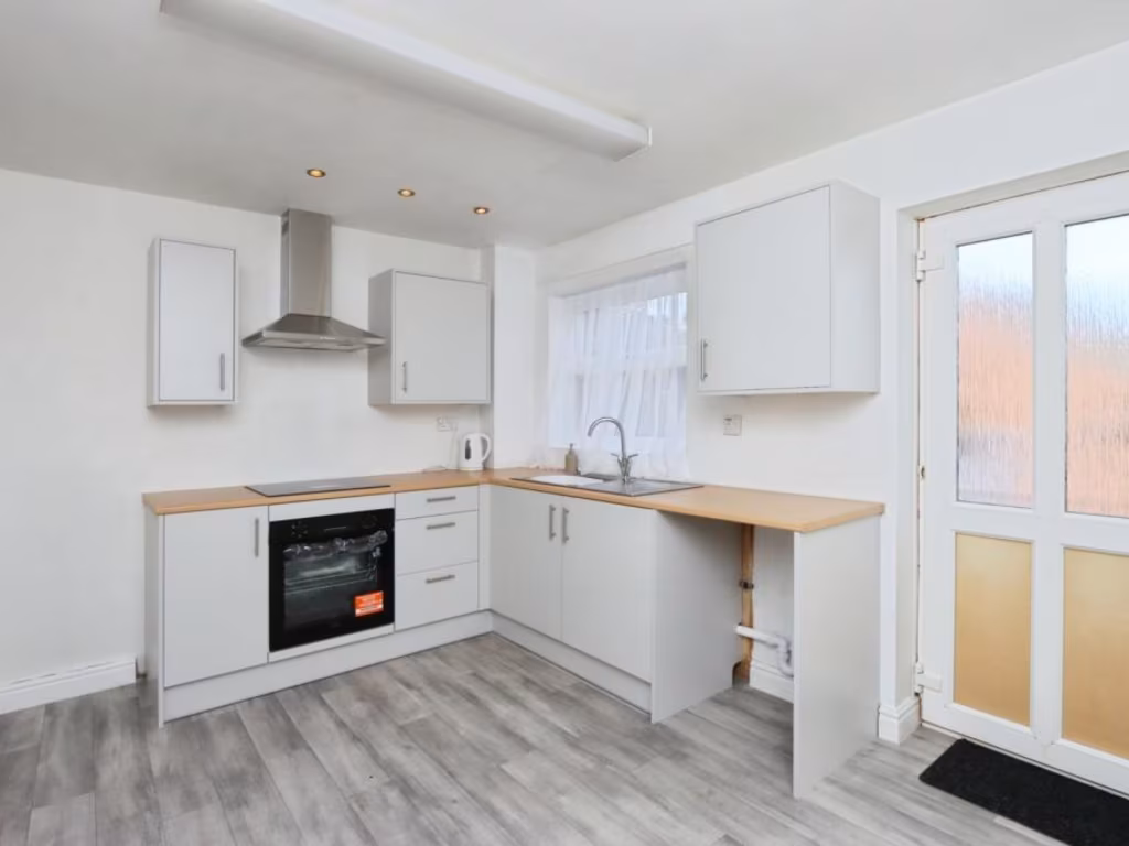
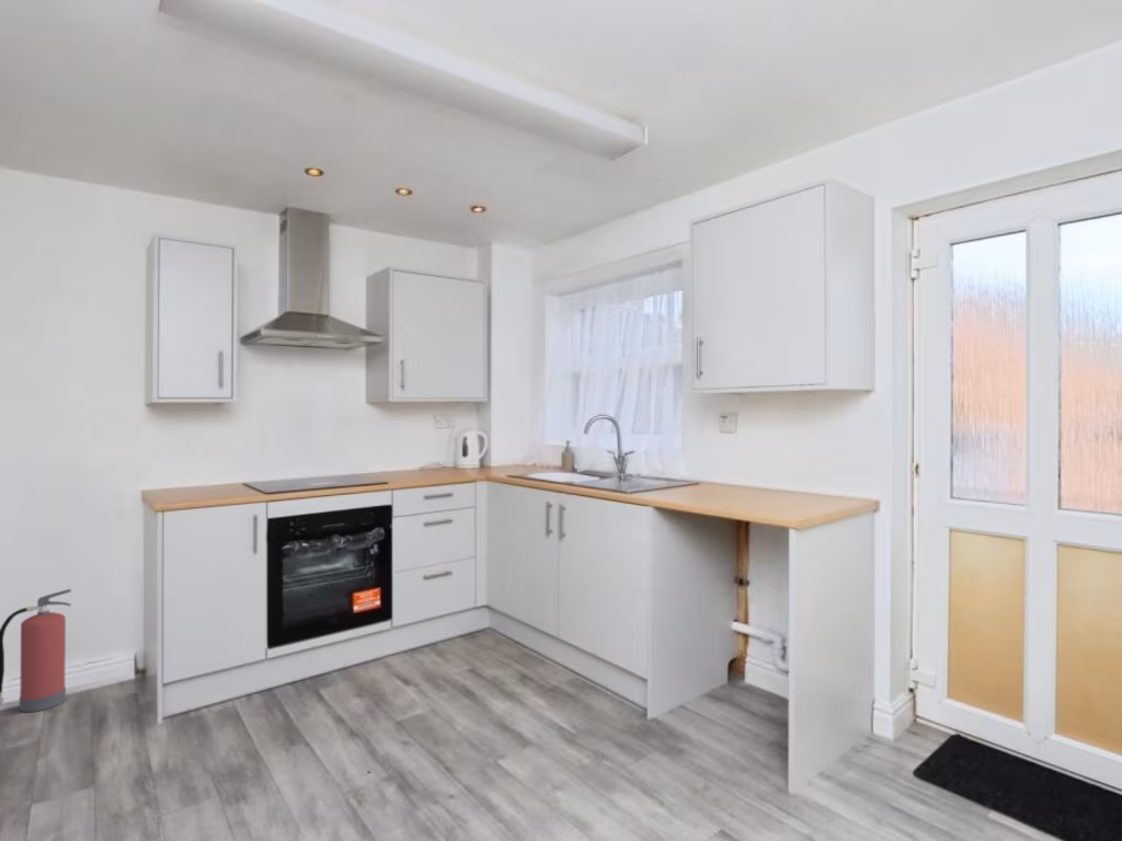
+ fire extinguisher [0,588,72,713]
